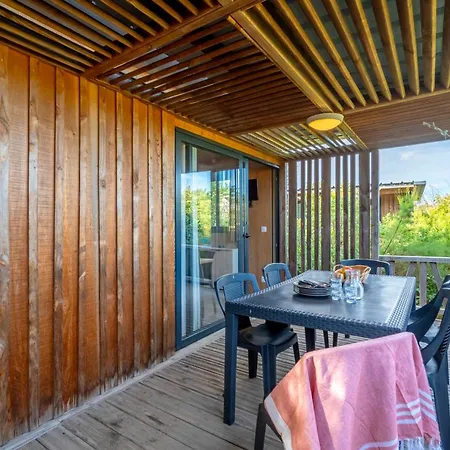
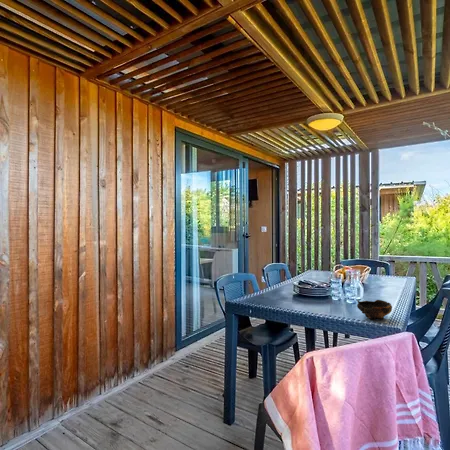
+ bowl [356,299,393,321]
